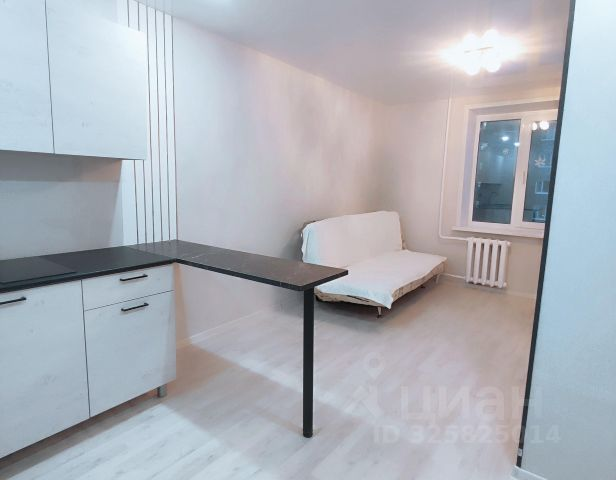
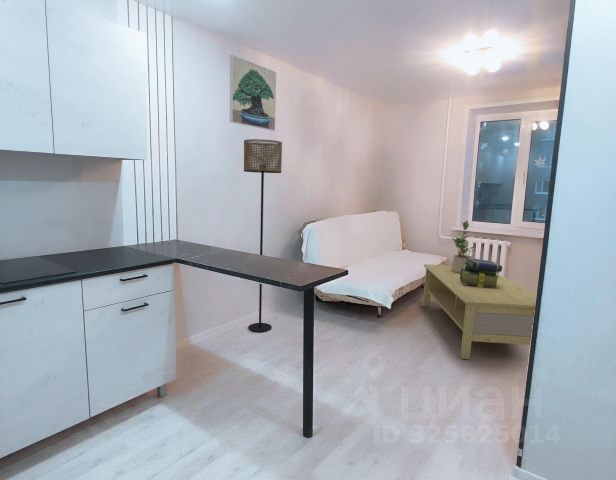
+ floor lamp [243,138,283,333]
+ potted plant [451,220,478,273]
+ stack of books [460,257,503,289]
+ coffee table [422,263,537,360]
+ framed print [229,54,277,132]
